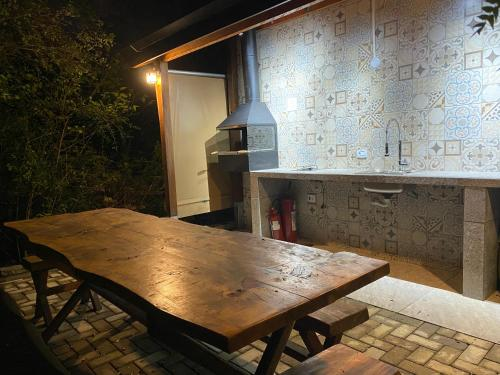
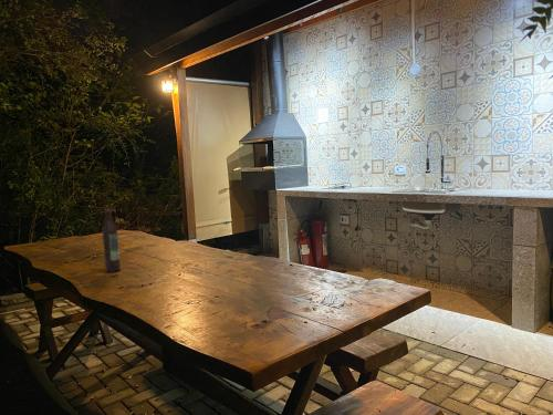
+ wine bottle [101,208,122,273]
